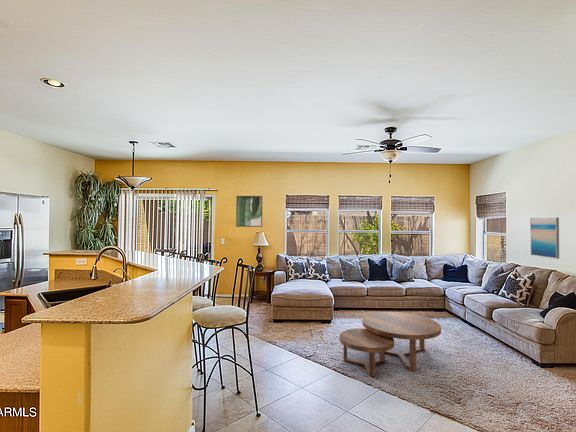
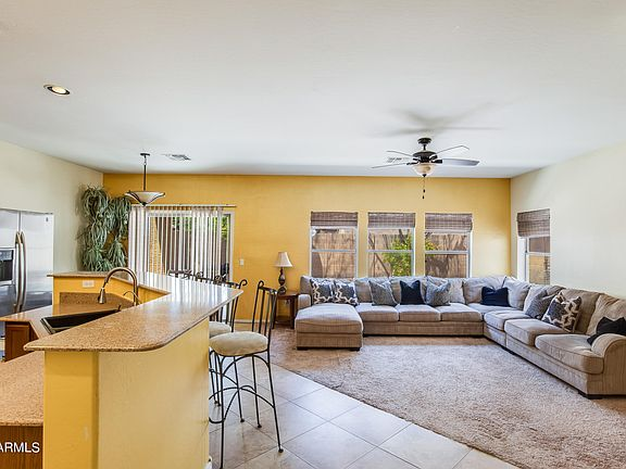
- coffee table [339,311,442,377]
- wall art [529,217,560,260]
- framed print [235,195,263,228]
